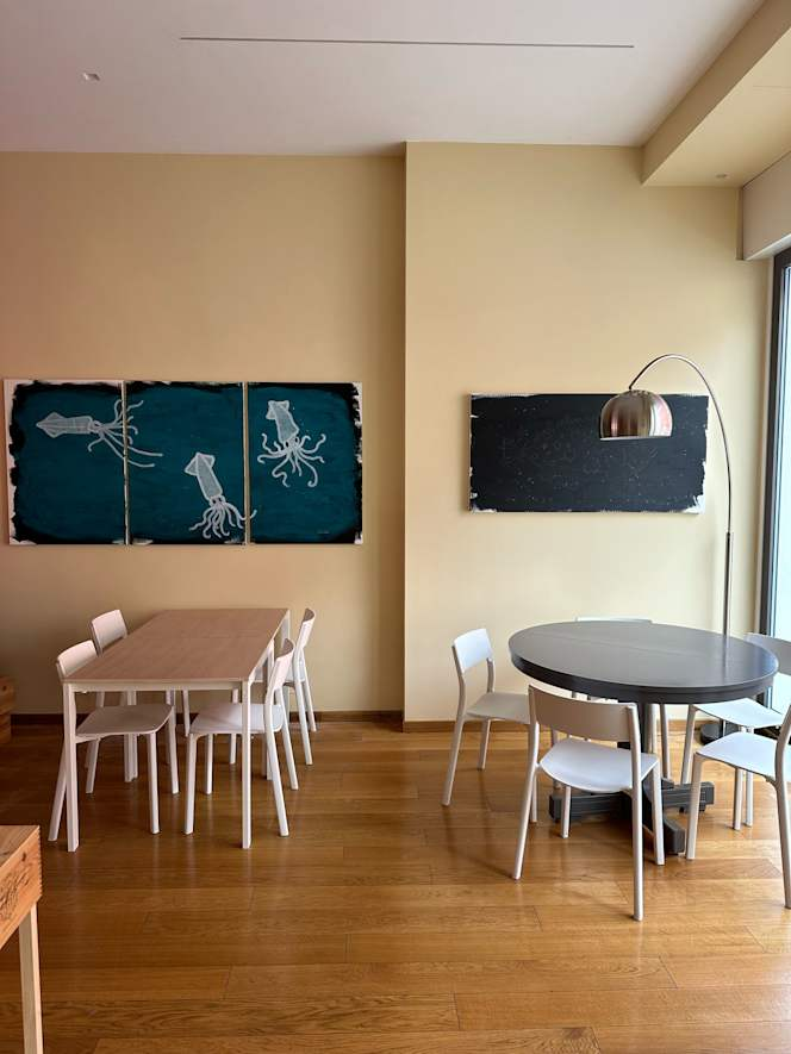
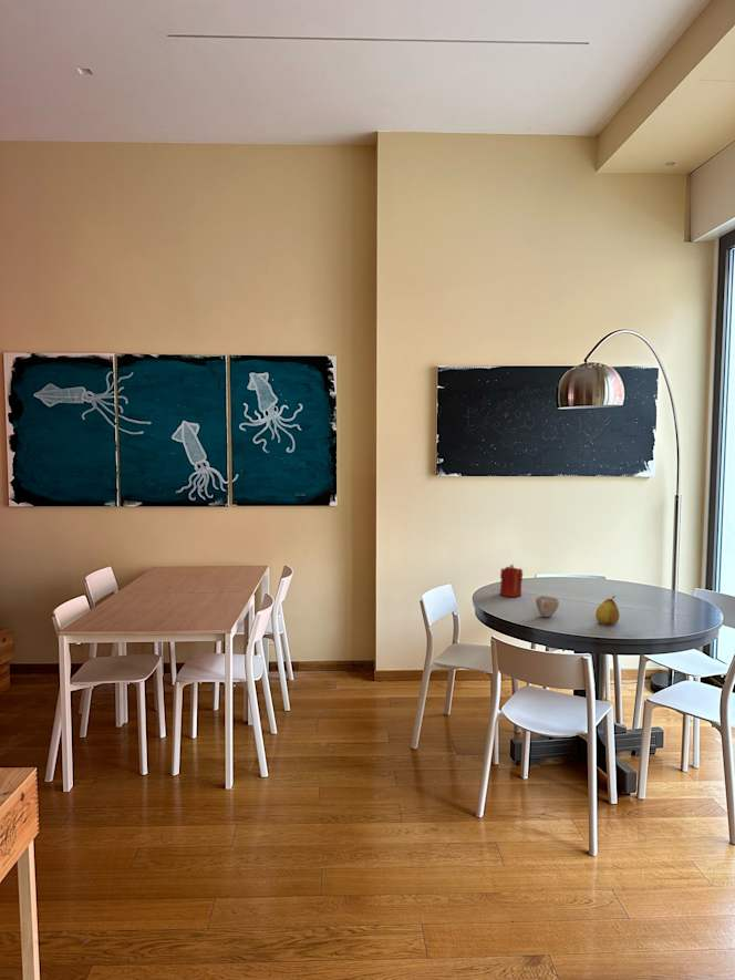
+ cup [535,595,560,618]
+ candle [499,564,524,598]
+ fruit [594,595,620,626]
